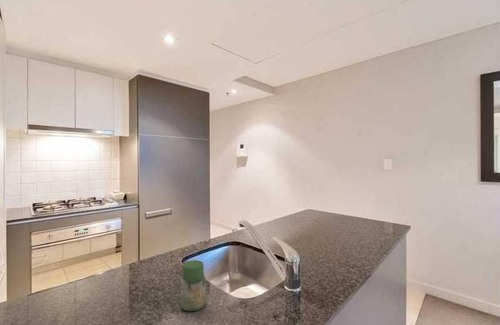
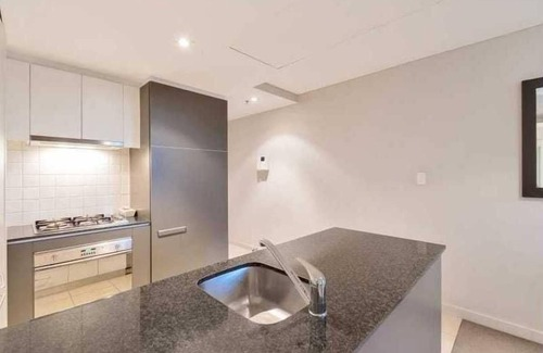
- jar [180,259,207,312]
